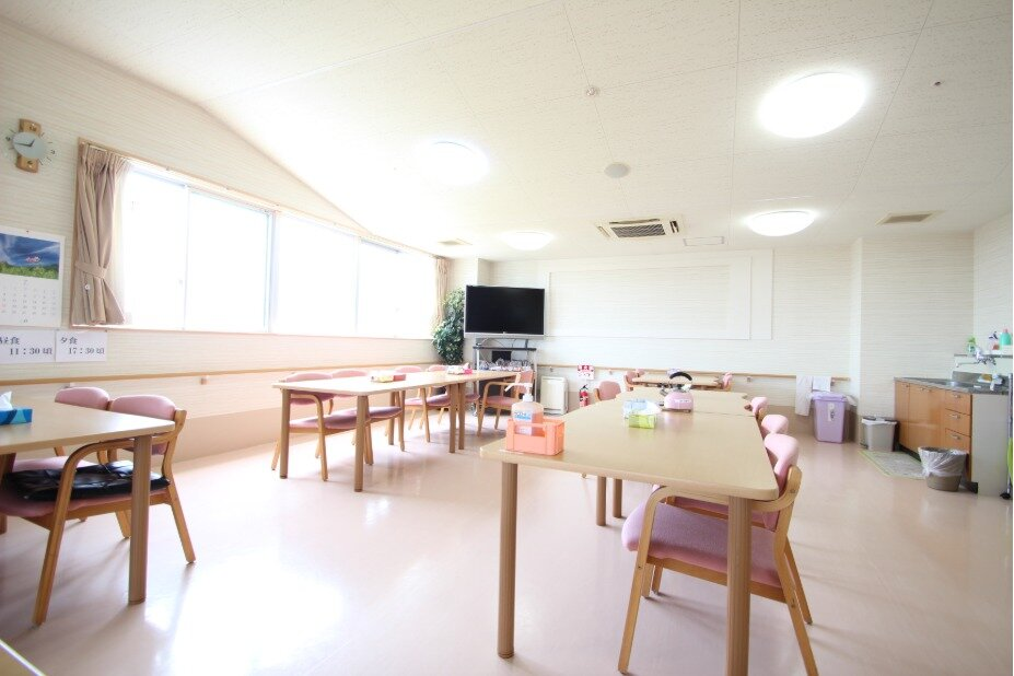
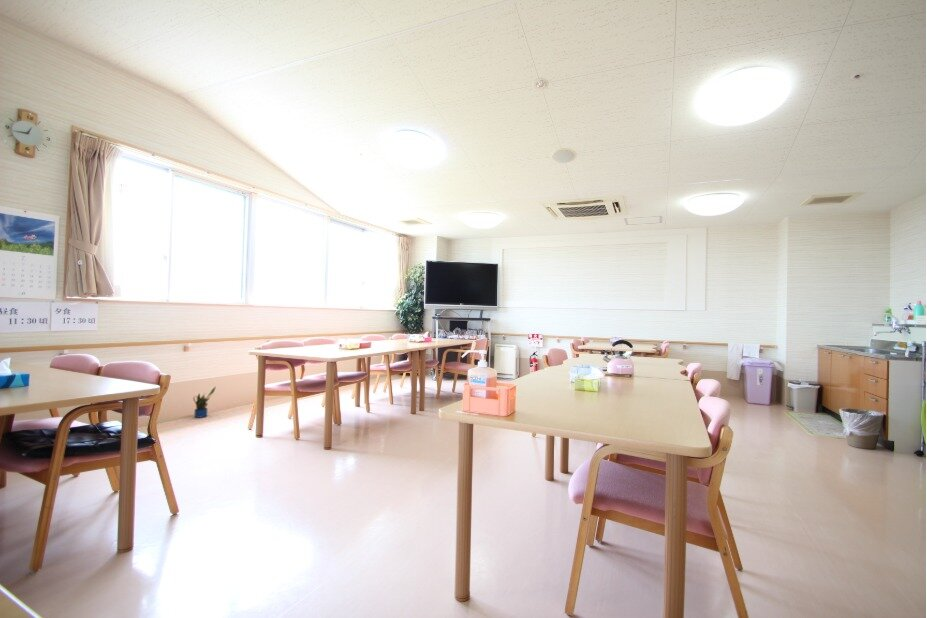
+ potted plant [192,385,217,419]
